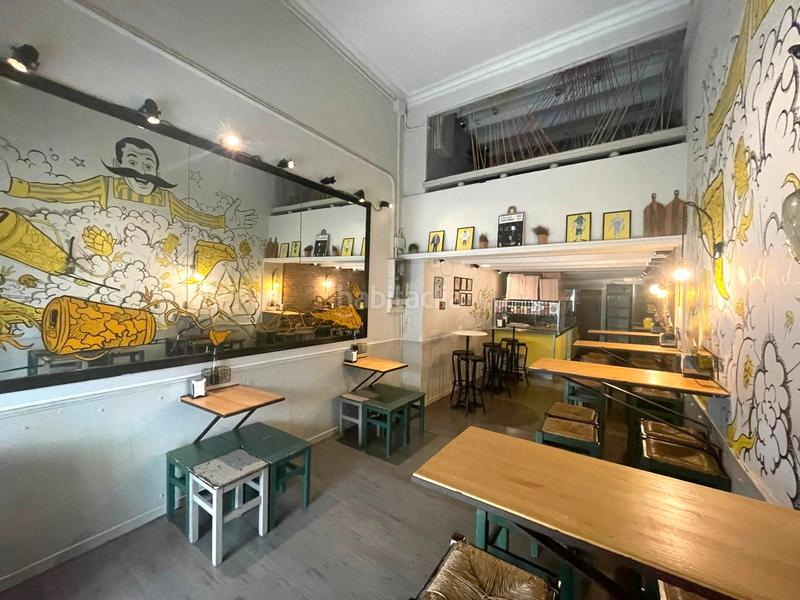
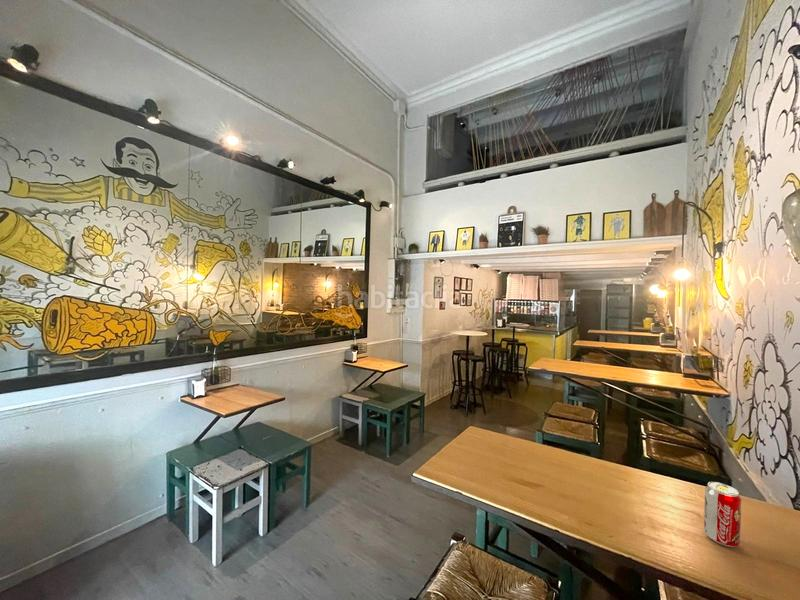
+ beverage can [703,481,743,548]
